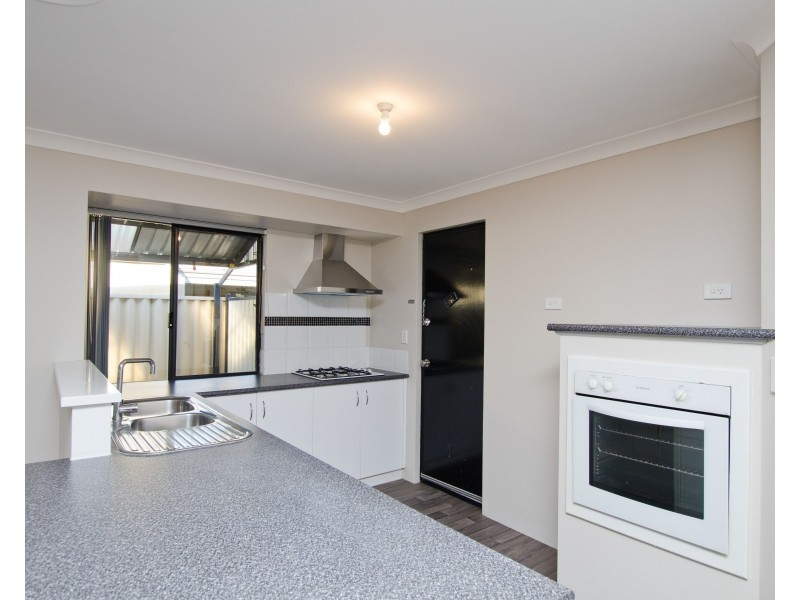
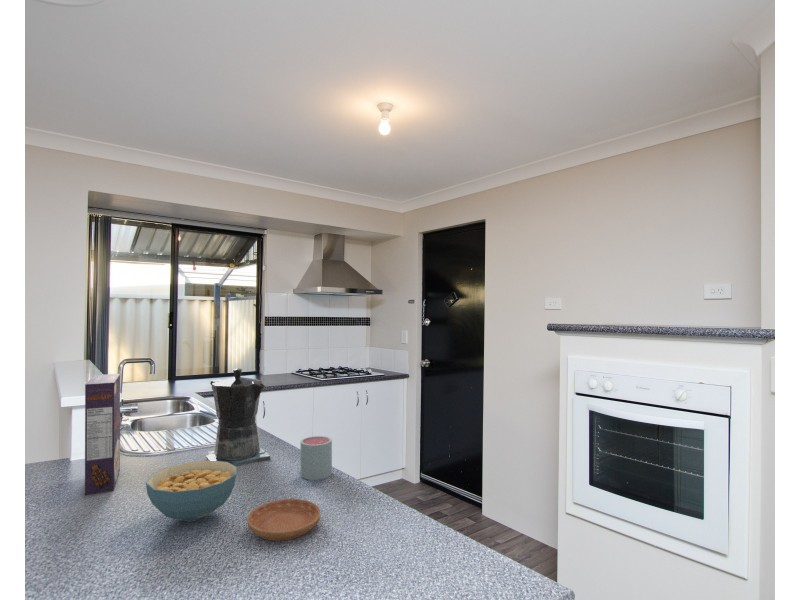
+ cereal box [84,373,121,496]
+ cereal bowl [145,460,238,522]
+ saucer [246,498,322,542]
+ coffee maker [205,367,271,467]
+ mug [299,435,333,481]
